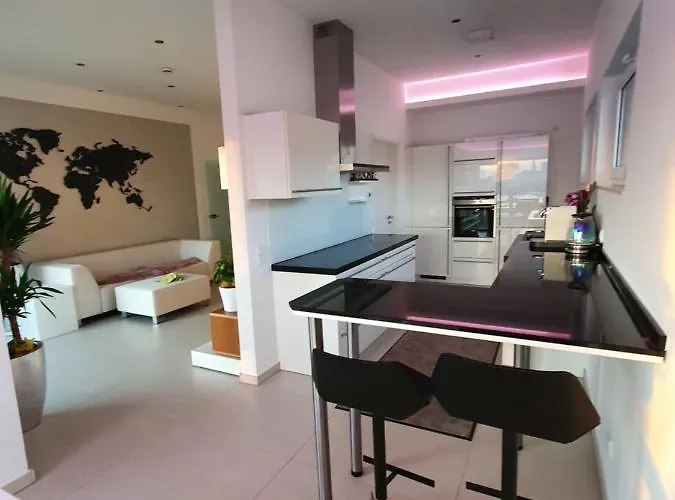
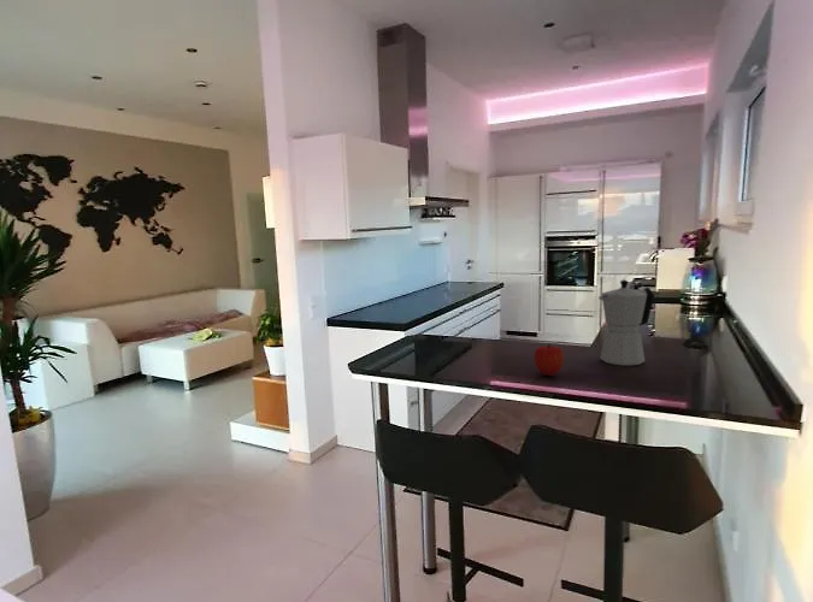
+ fruit [532,342,565,377]
+ moka pot [597,278,656,367]
